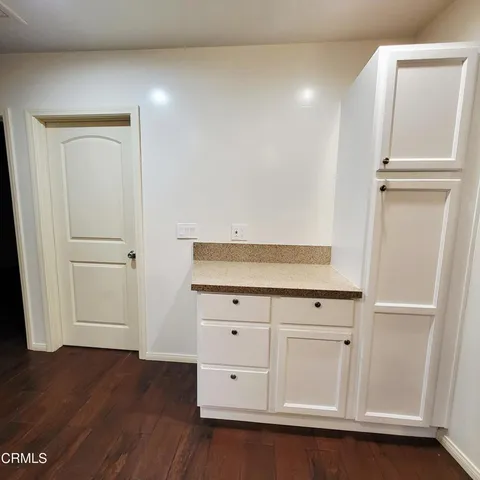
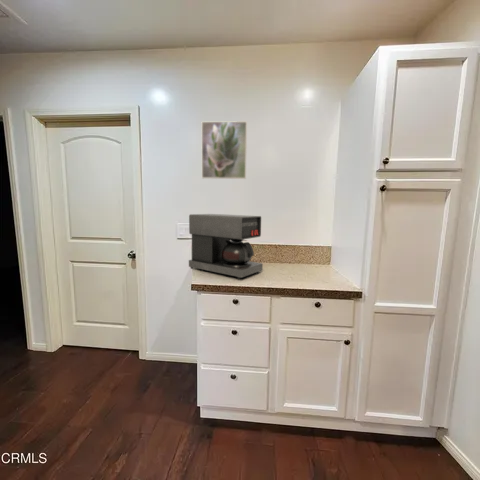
+ coffee maker [188,213,264,280]
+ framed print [201,120,248,180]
